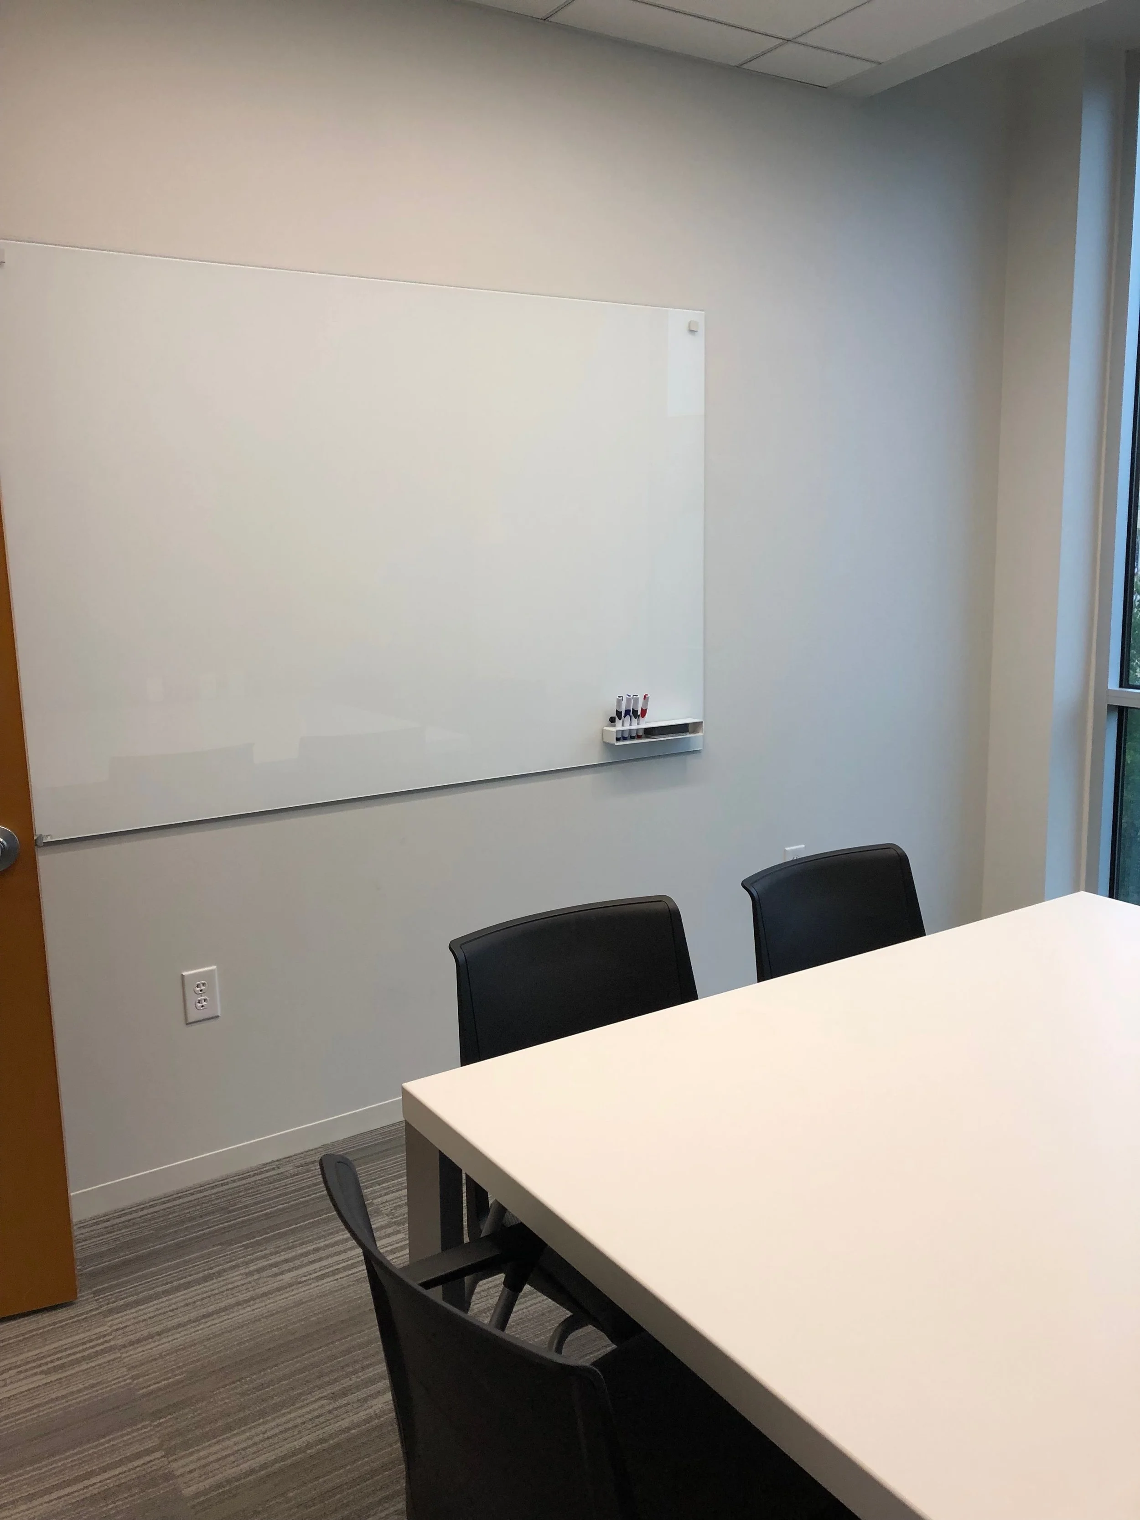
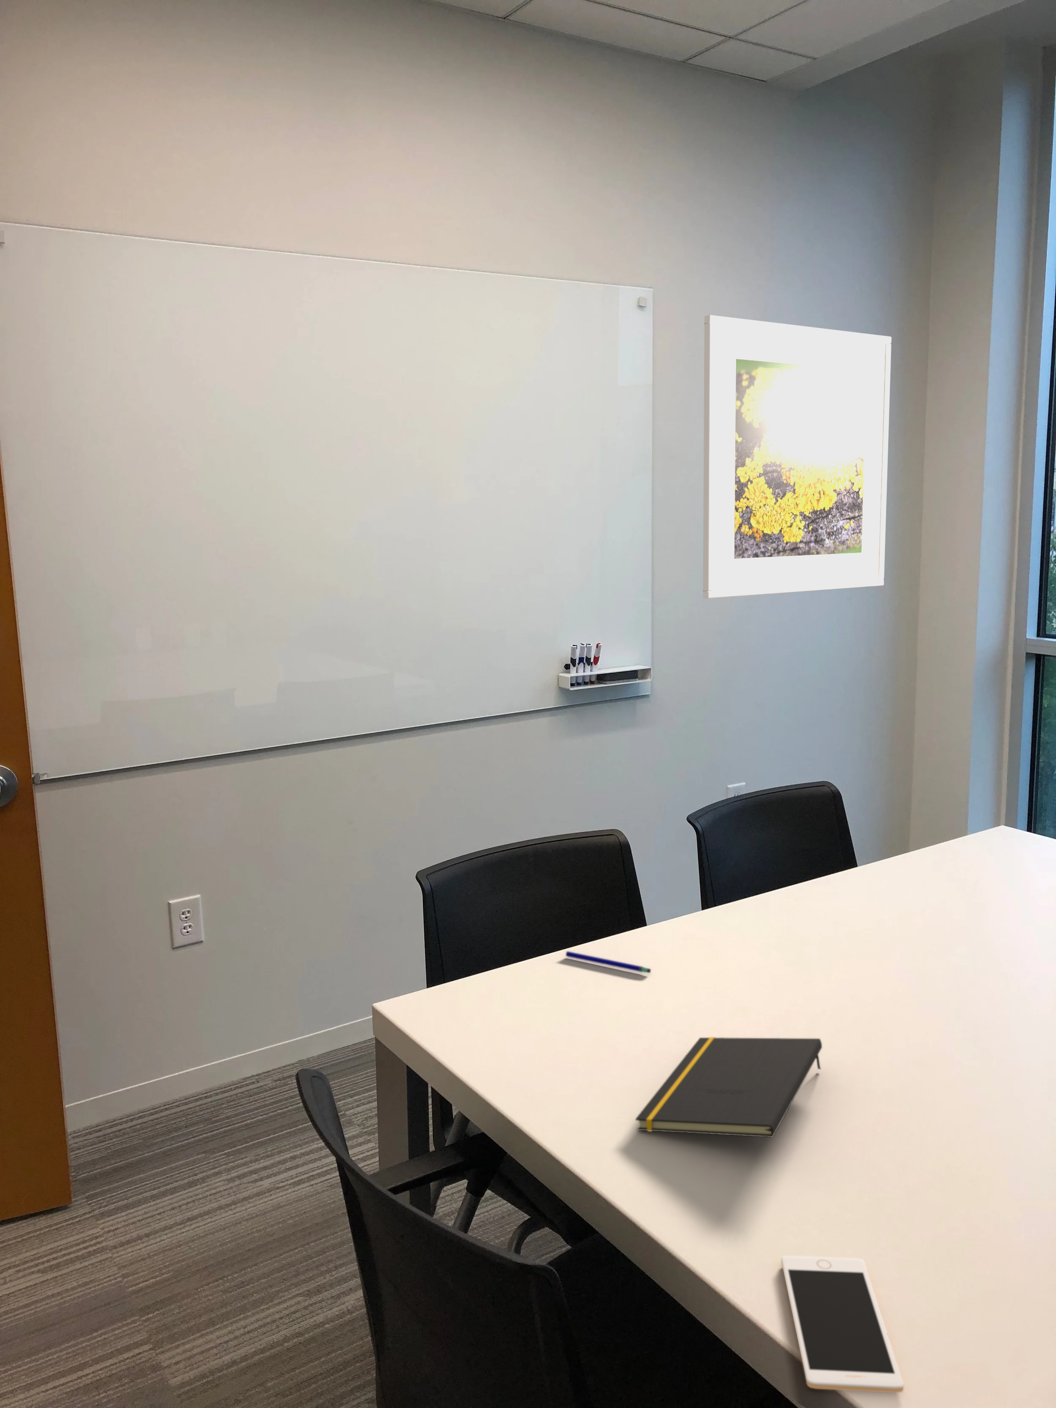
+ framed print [703,314,892,599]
+ notepad [634,1036,822,1137]
+ cell phone [781,1256,904,1394]
+ pen [566,951,651,974]
